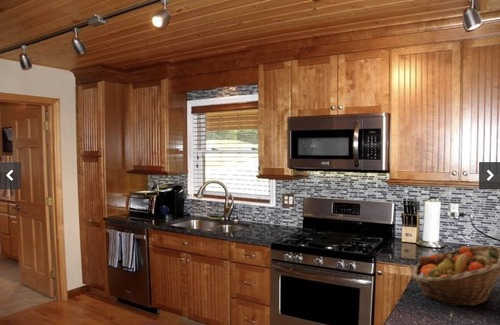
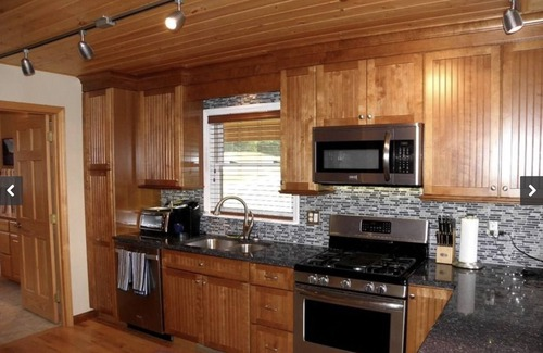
- fruit basket [411,245,500,307]
